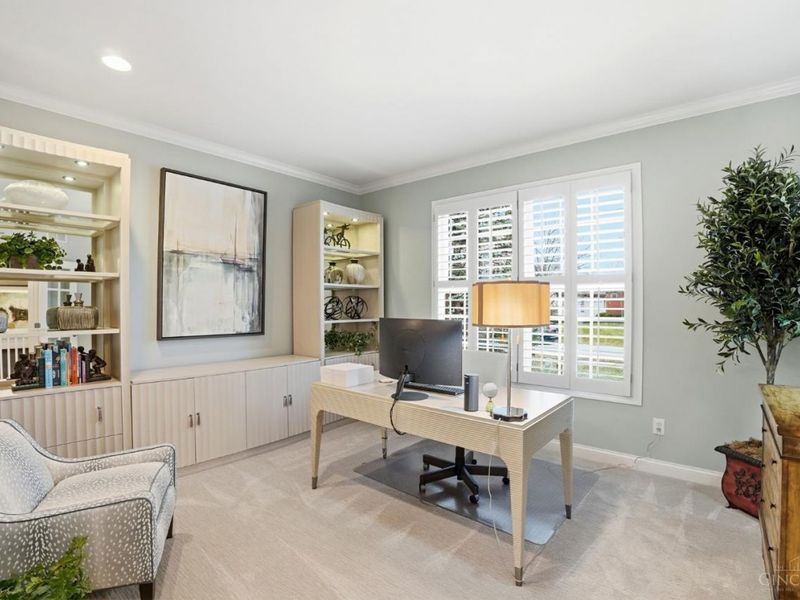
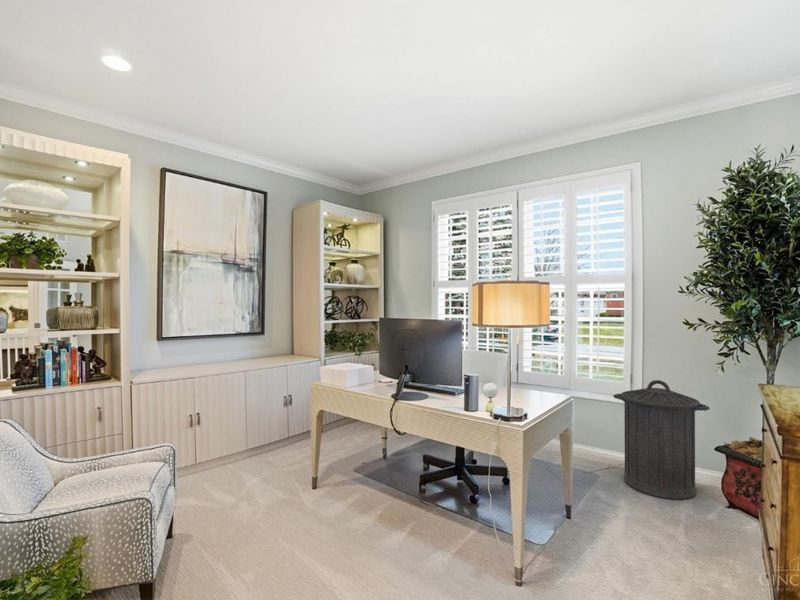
+ trash can [612,379,711,500]
